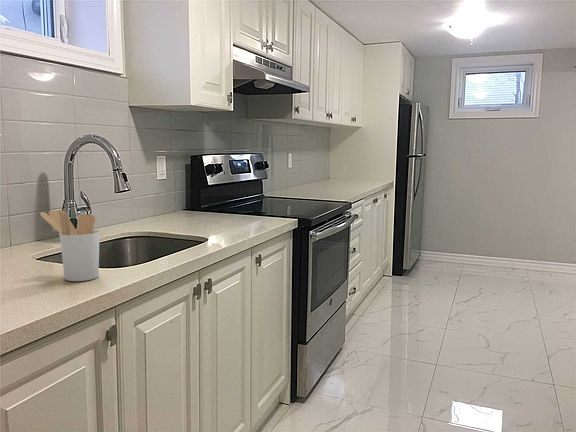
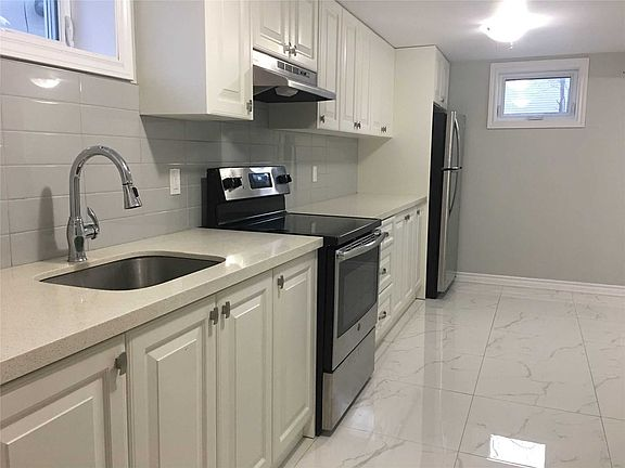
- utensil holder [39,209,101,282]
